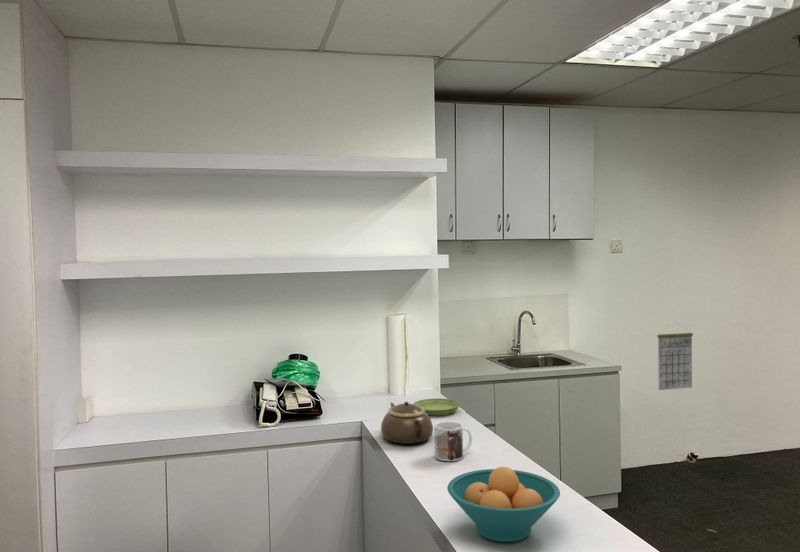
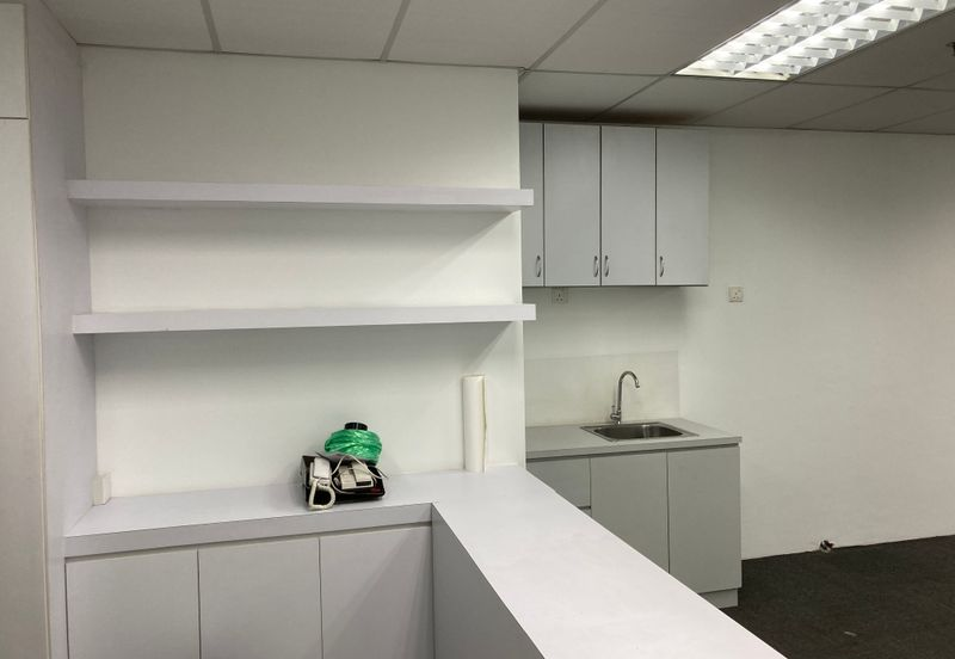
- teapot [380,401,434,445]
- mug [433,420,473,462]
- saucer [413,398,461,416]
- calendar [656,321,694,391]
- fruit bowl [446,466,561,543]
